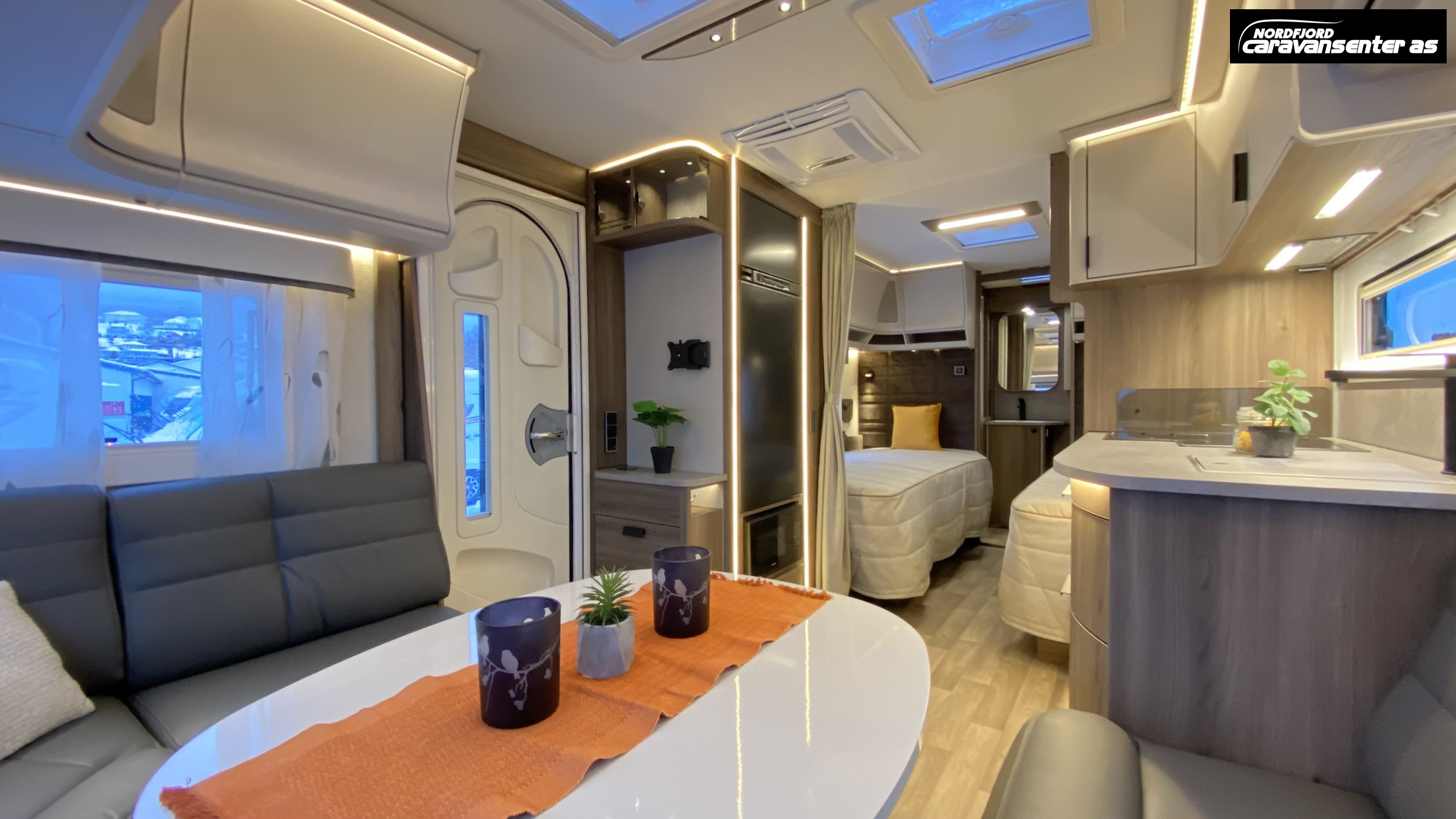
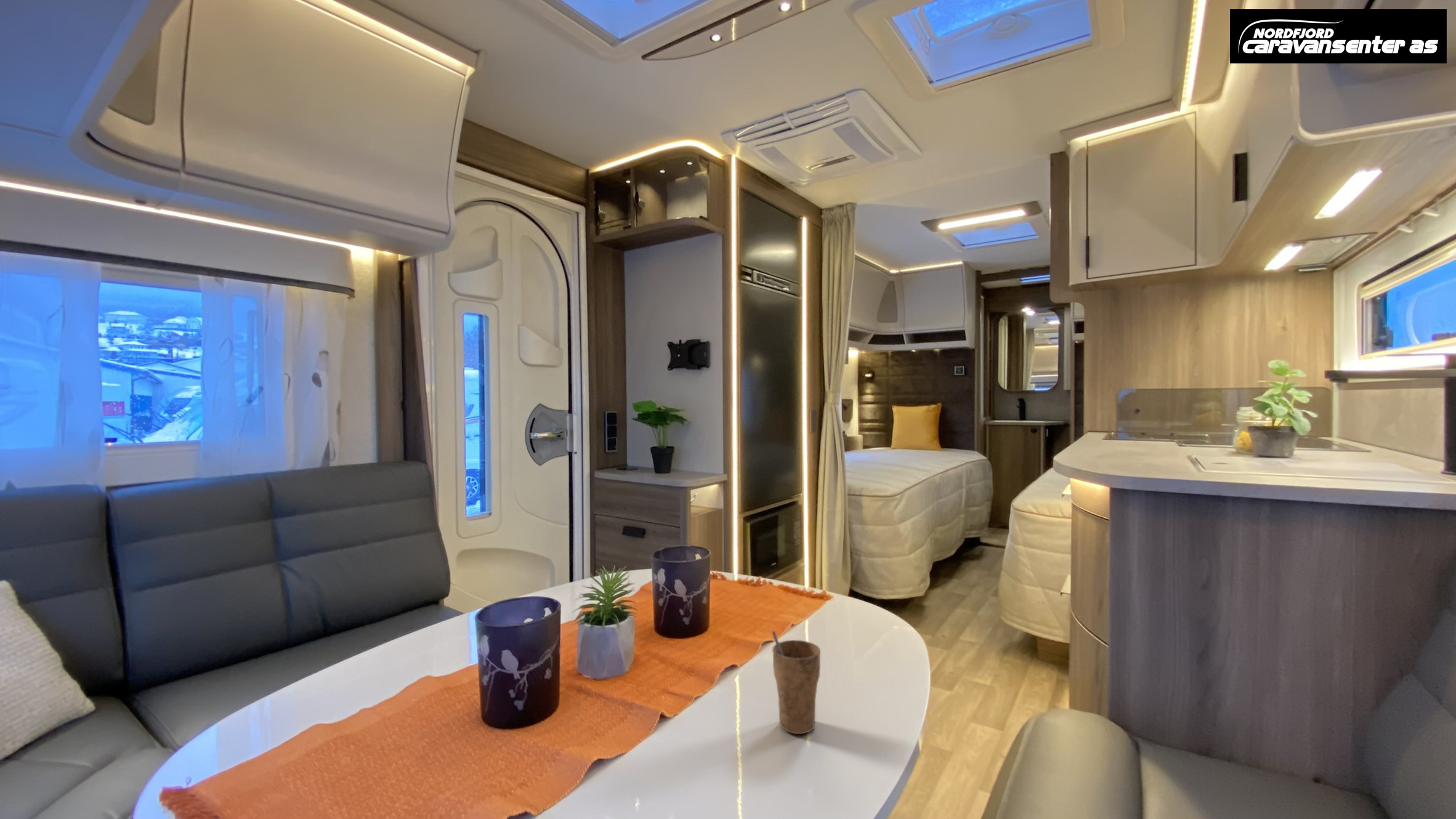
+ cup [772,631,821,735]
